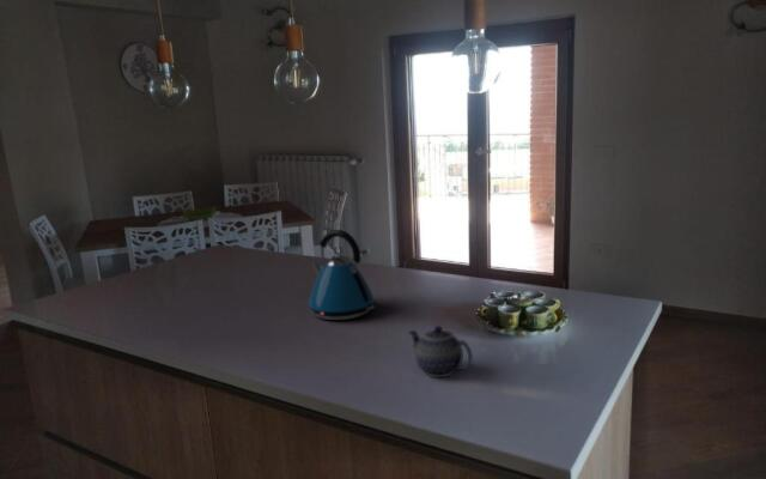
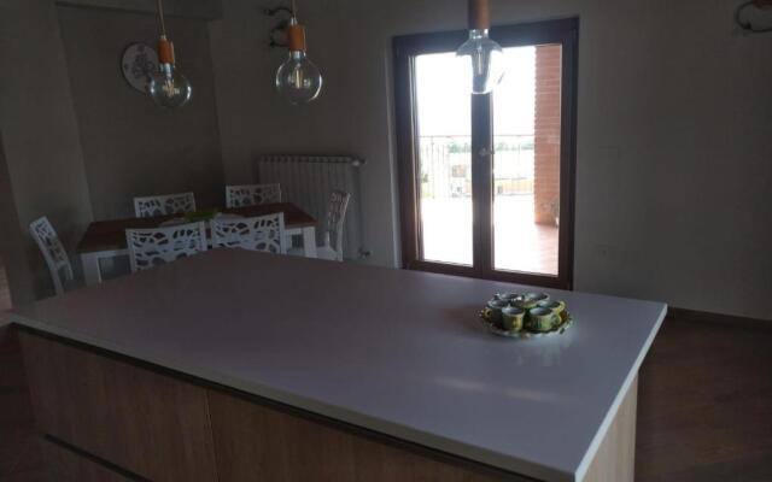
- teapot [407,325,474,378]
- kettle [308,229,376,321]
